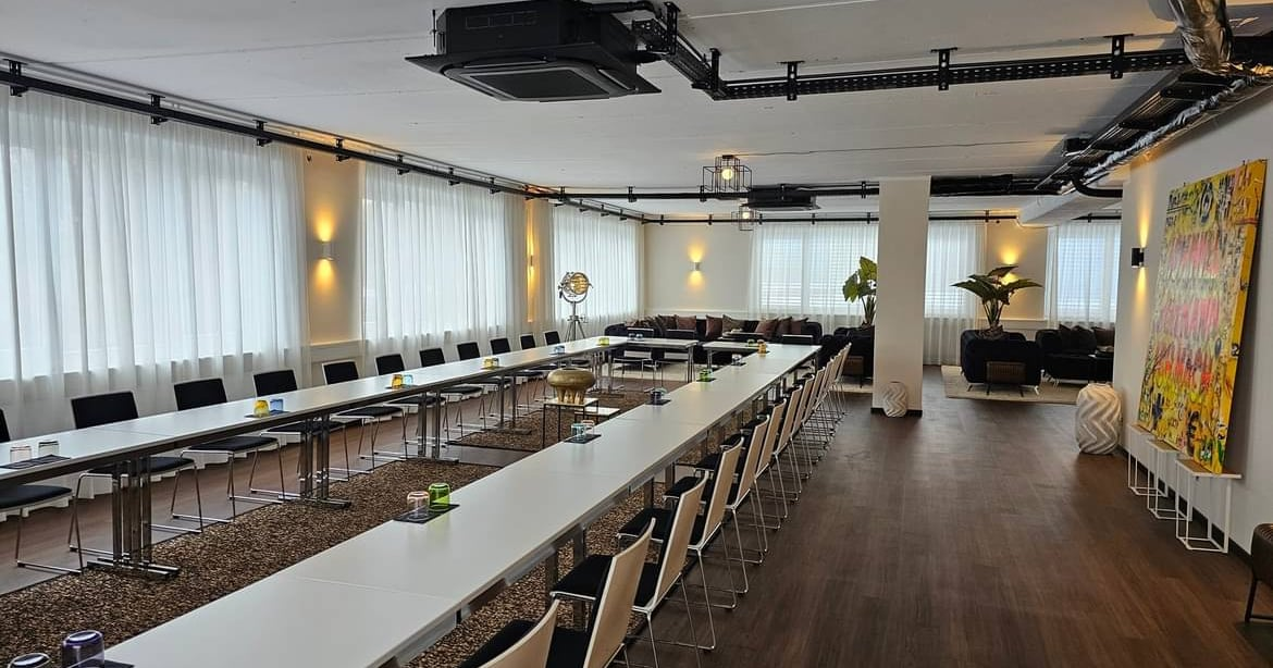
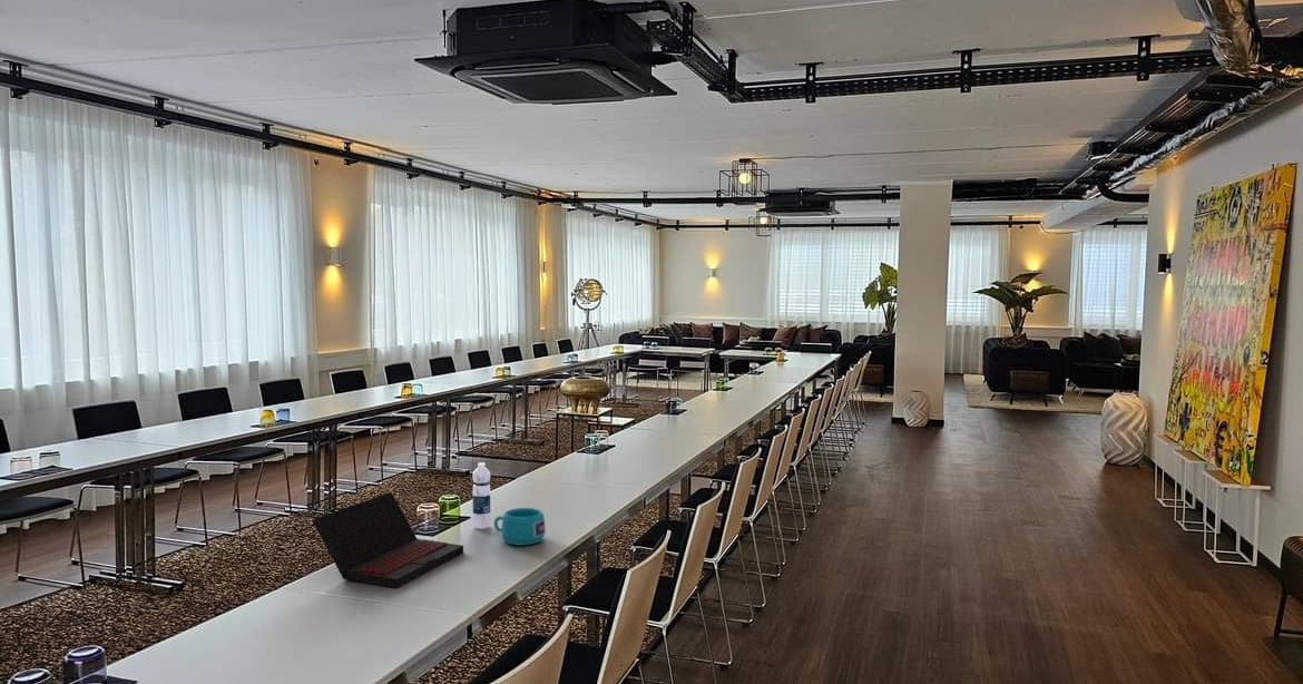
+ cup [493,507,547,547]
+ water bottle [471,461,492,530]
+ laptop [312,491,464,589]
